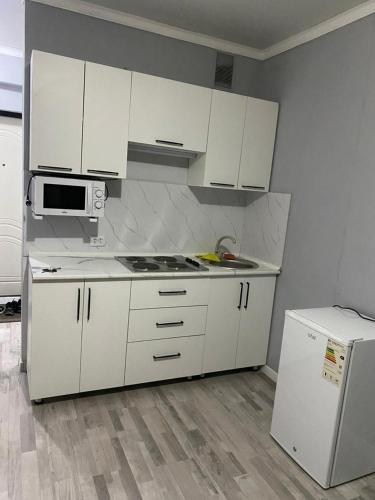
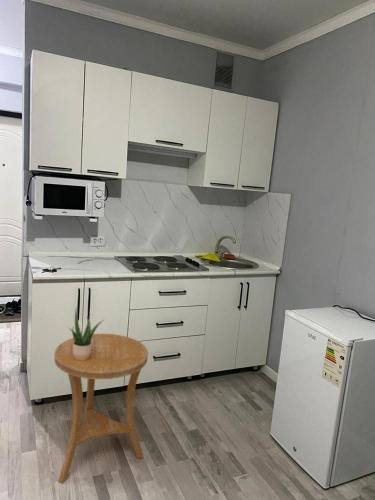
+ side table [53,333,149,484]
+ potted plant [68,305,104,360]
